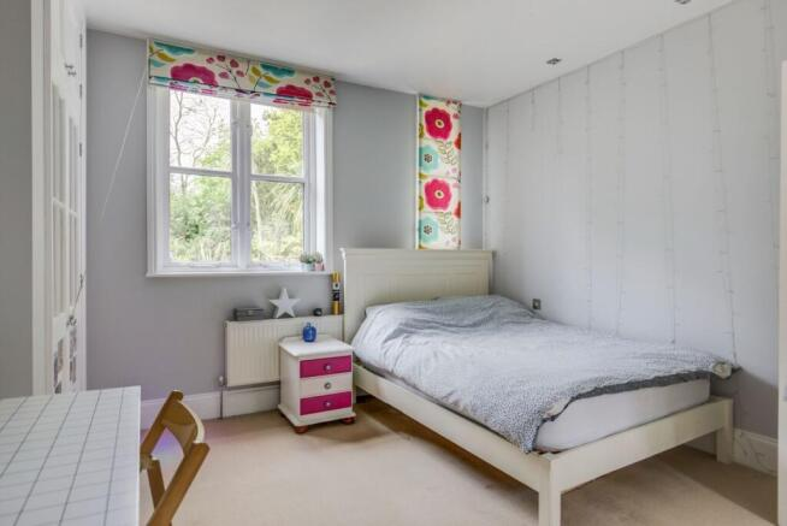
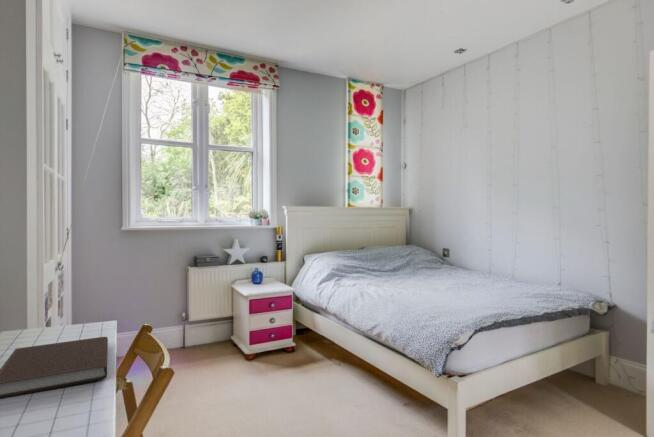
+ notebook [0,336,109,399]
